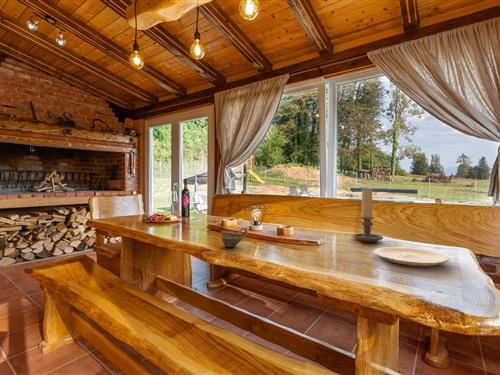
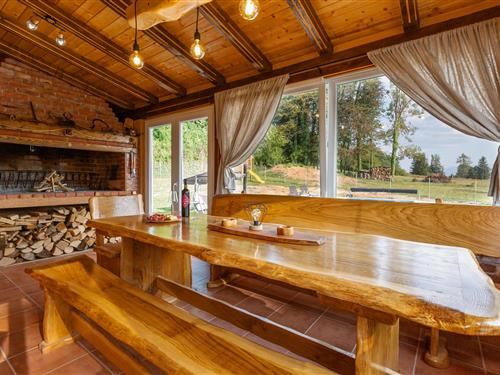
- cup [221,227,249,248]
- candle holder [351,188,384,243]
- plate [373,246,451,267]
